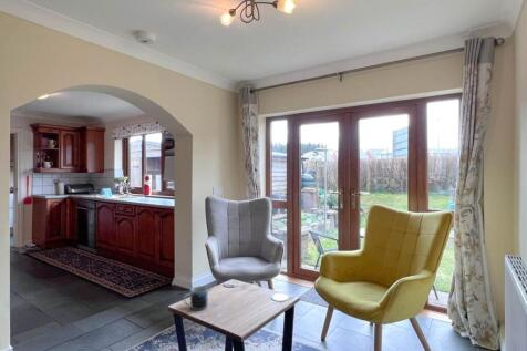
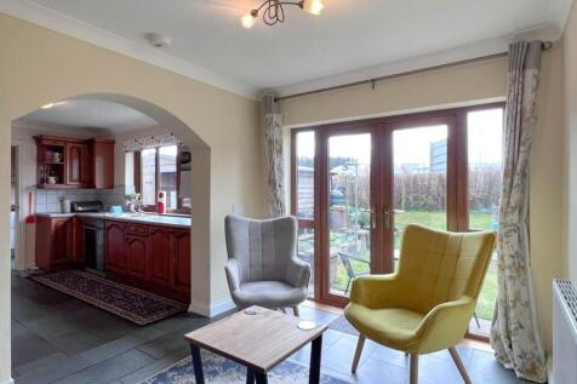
- mug [183,286,208,311]
